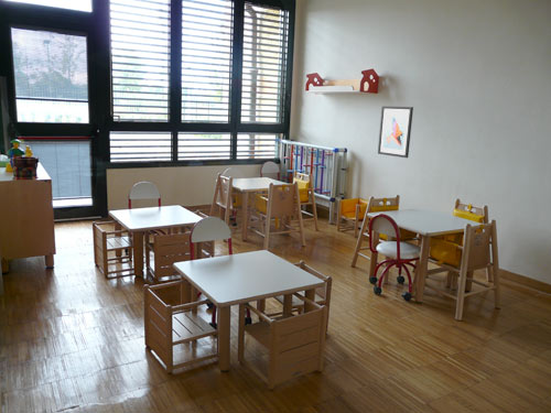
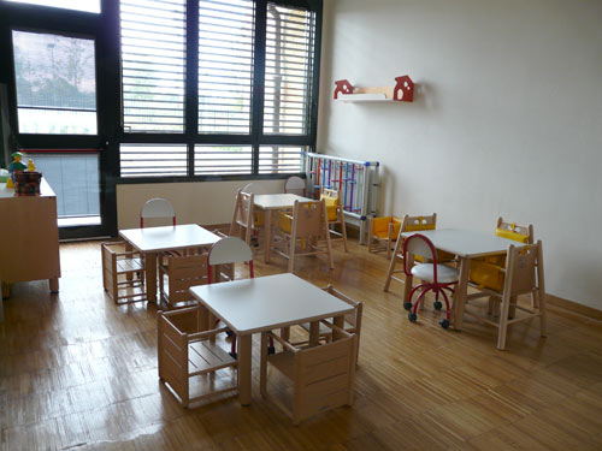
- wall art [377,105,414,159]
